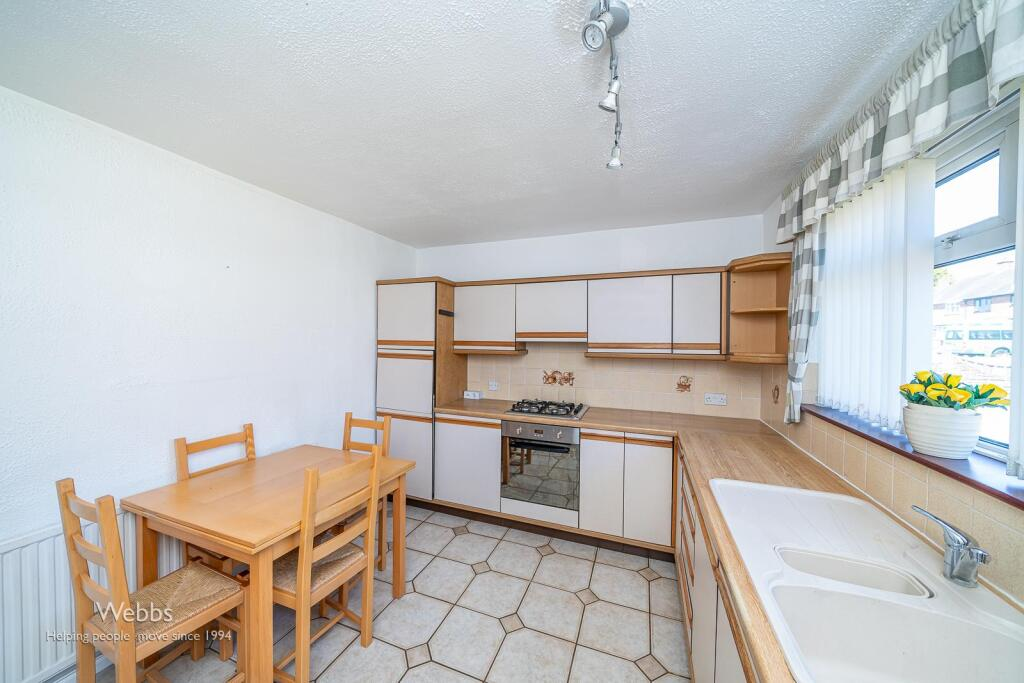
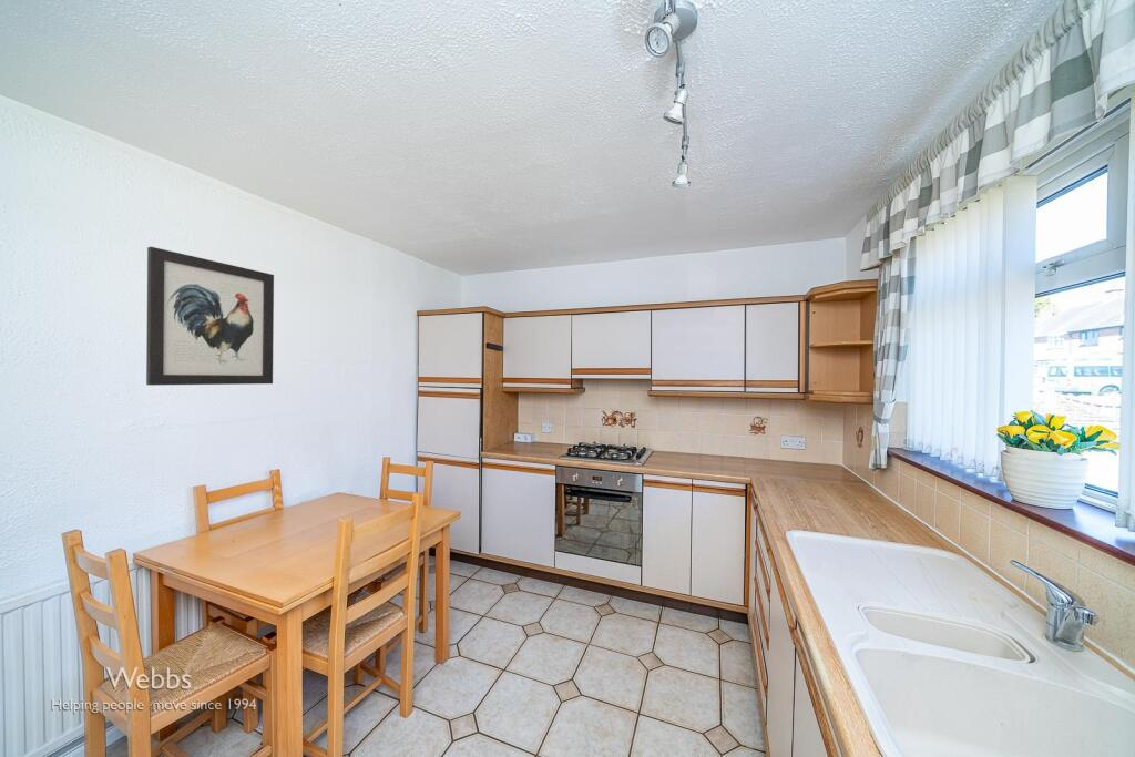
+ wall art [145,246,275,387]
